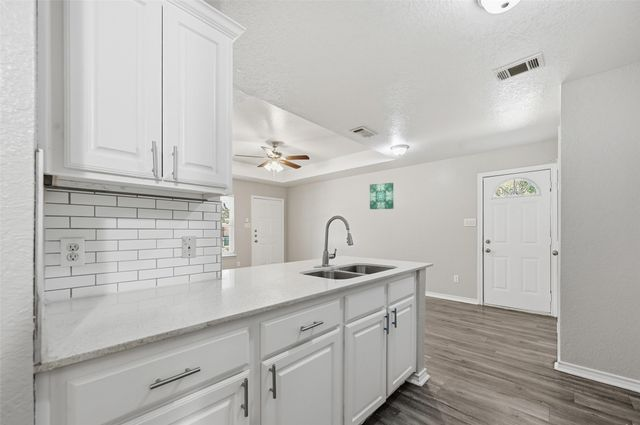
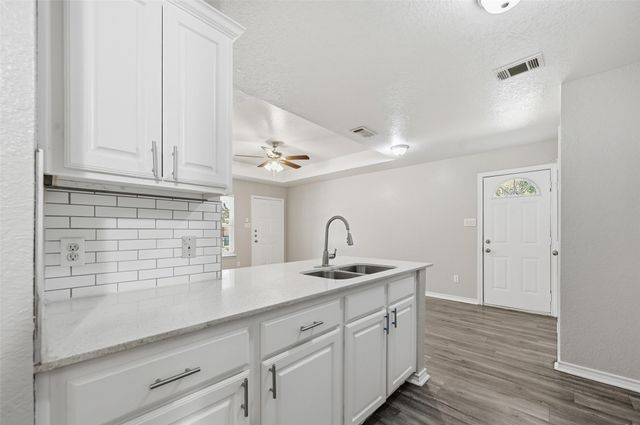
- wall art [369,182,395,210]
